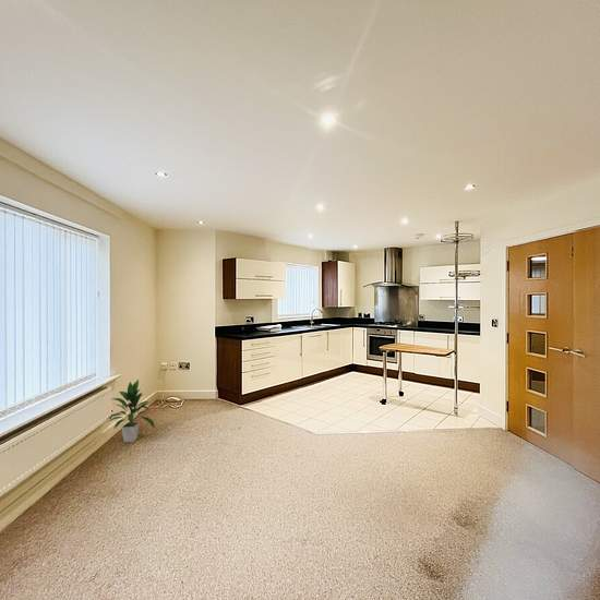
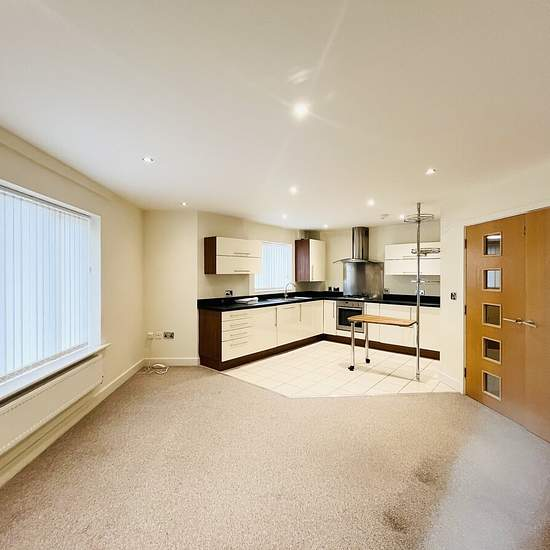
- indoor plant [107,379,156,443]
